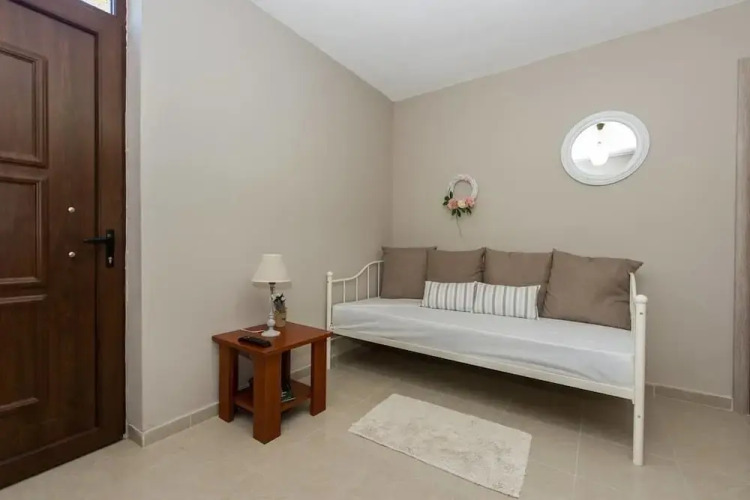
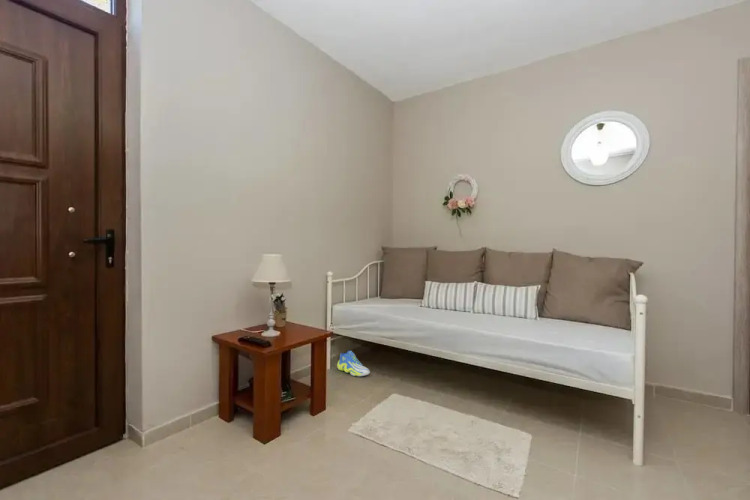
+ sneaker [336,350,371,377]
